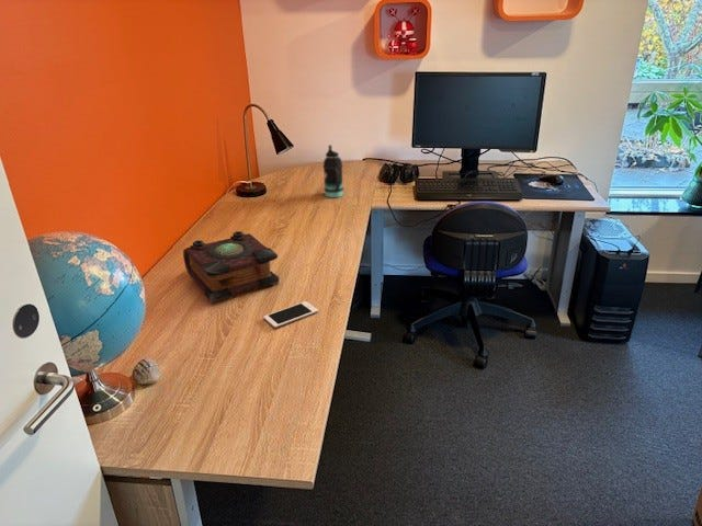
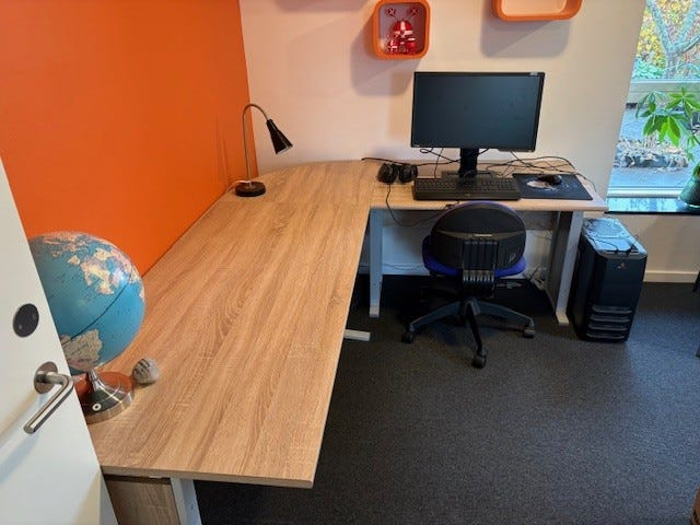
- book [182,230,280,302]
- bottle [321,144,344,198]
- cell phone [262,300,319,329]
